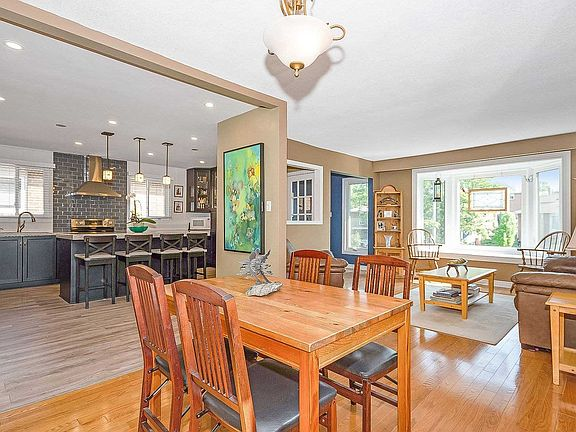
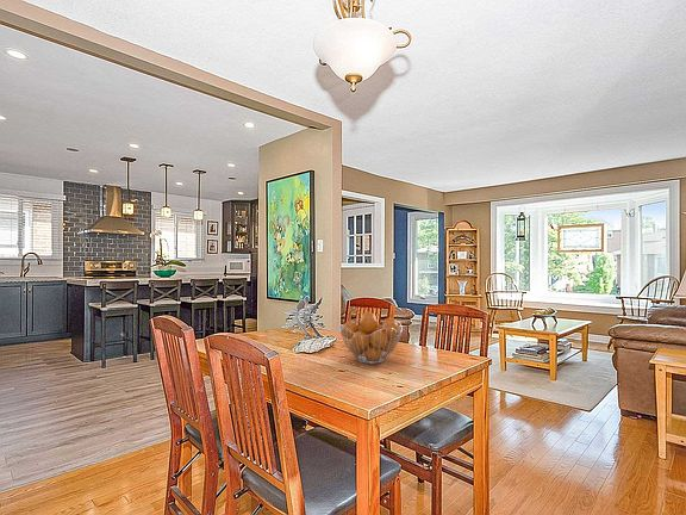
+ fruit basket [338,311,404,365]
